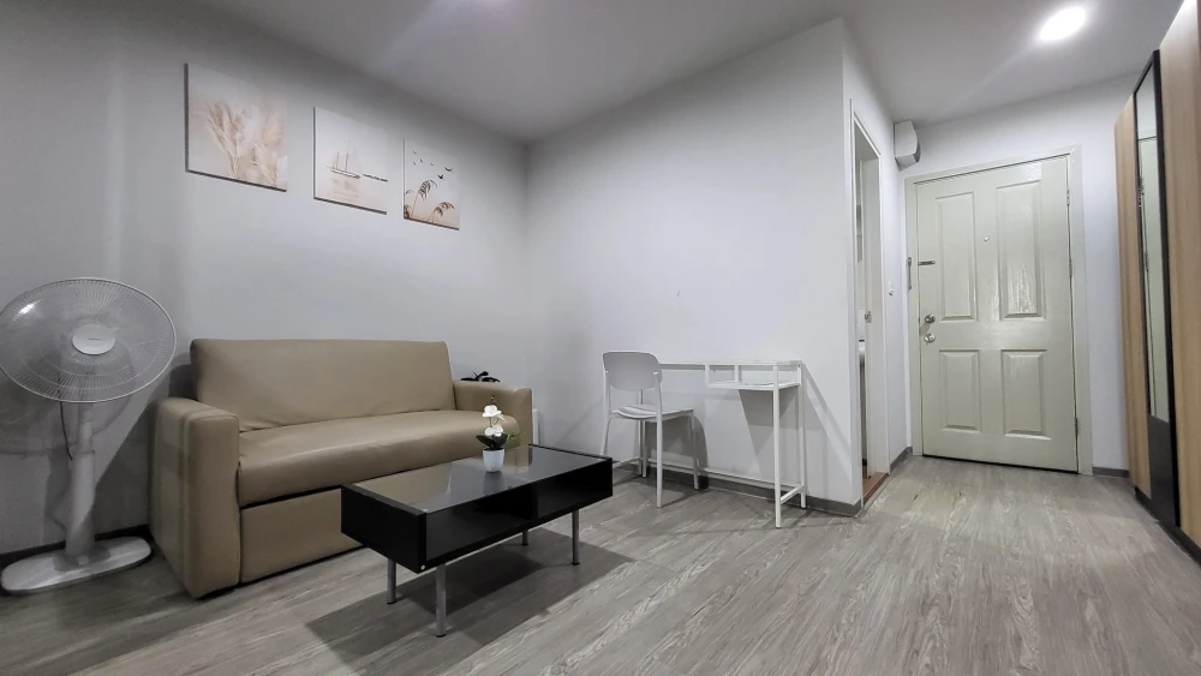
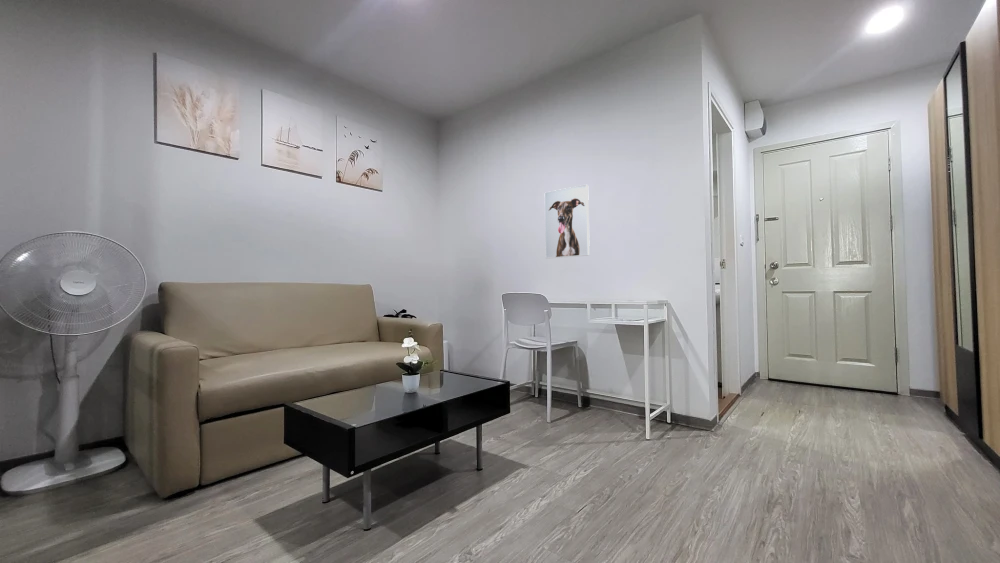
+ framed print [544,184,591,259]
